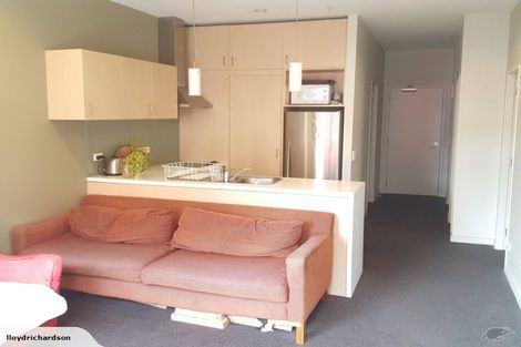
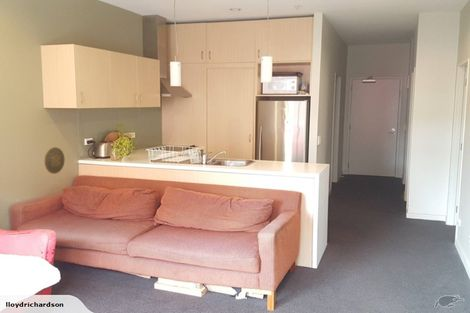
+ decorative plate [43,146,66,175]
